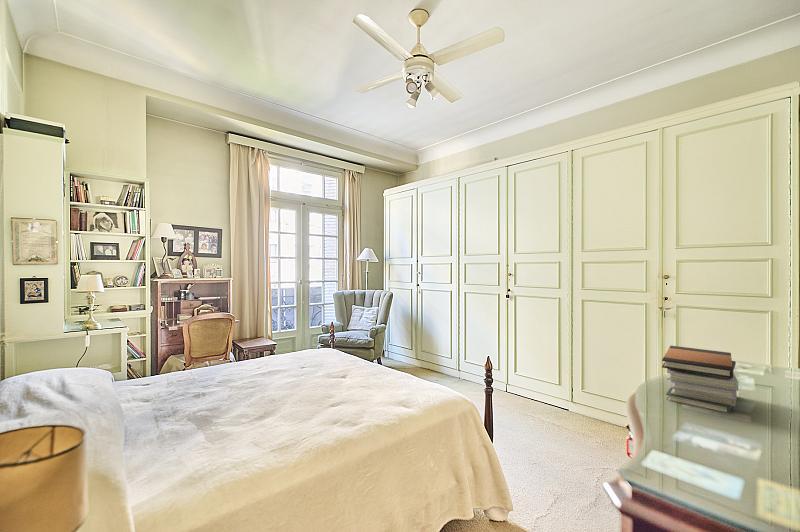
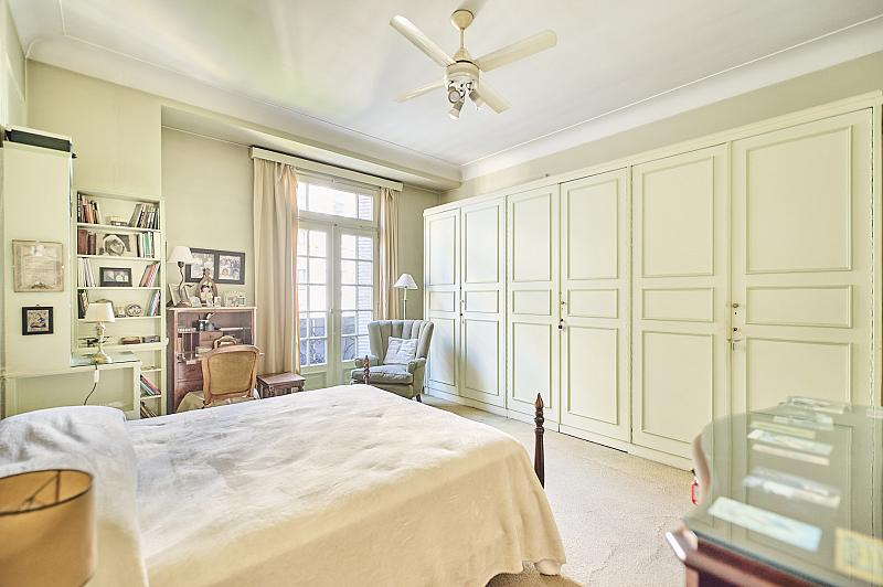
- book stack [661,345,739,414]
